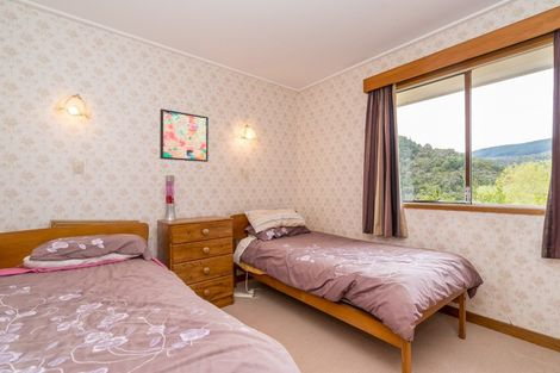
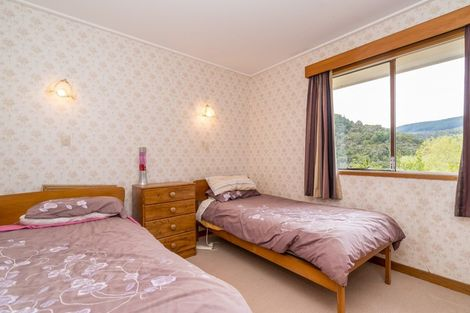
- wall art [158,107,210,163]
